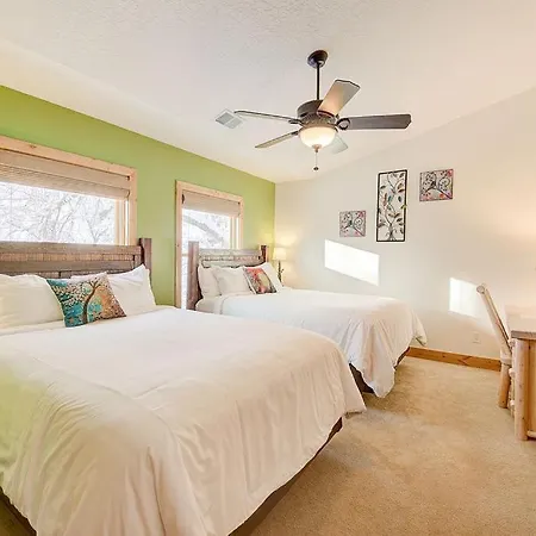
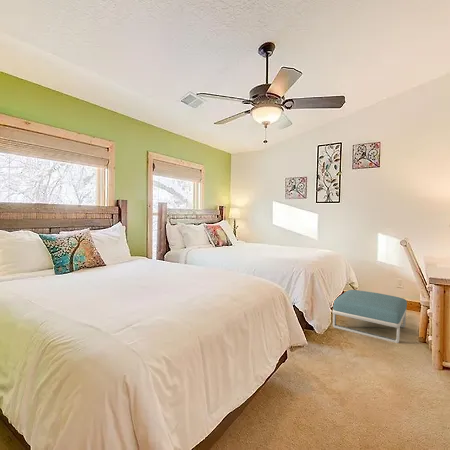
+ footstool [331,289,408,344]
